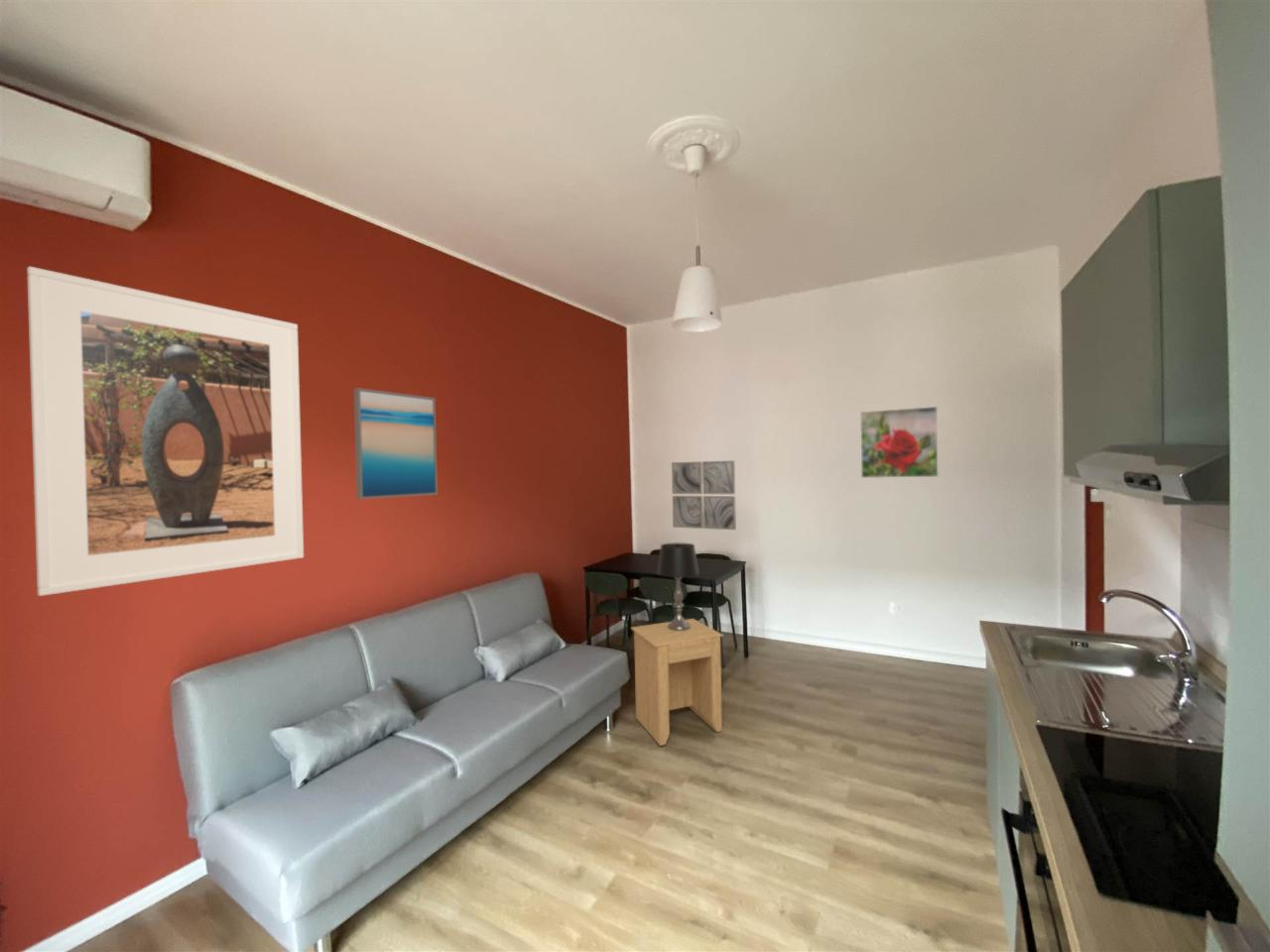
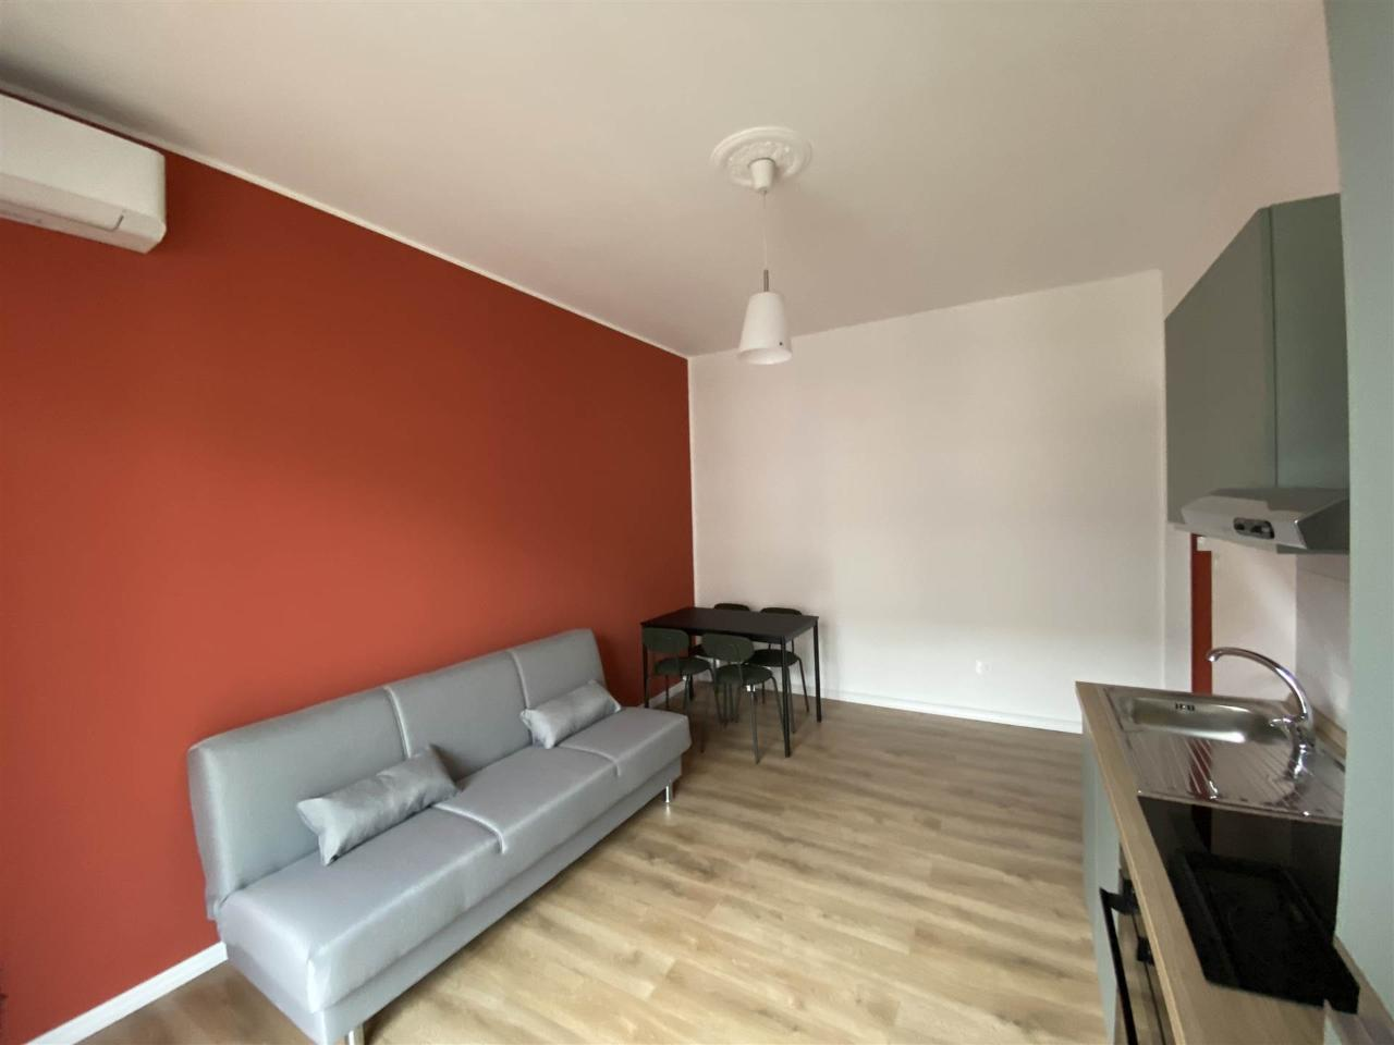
- wall art [353,387,439,500]
- wall art [671,460,737,531]
- table lamp [656,542,700,631]
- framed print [26,266,305,597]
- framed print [859,406,940,479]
- side table [630,618,724,747]
